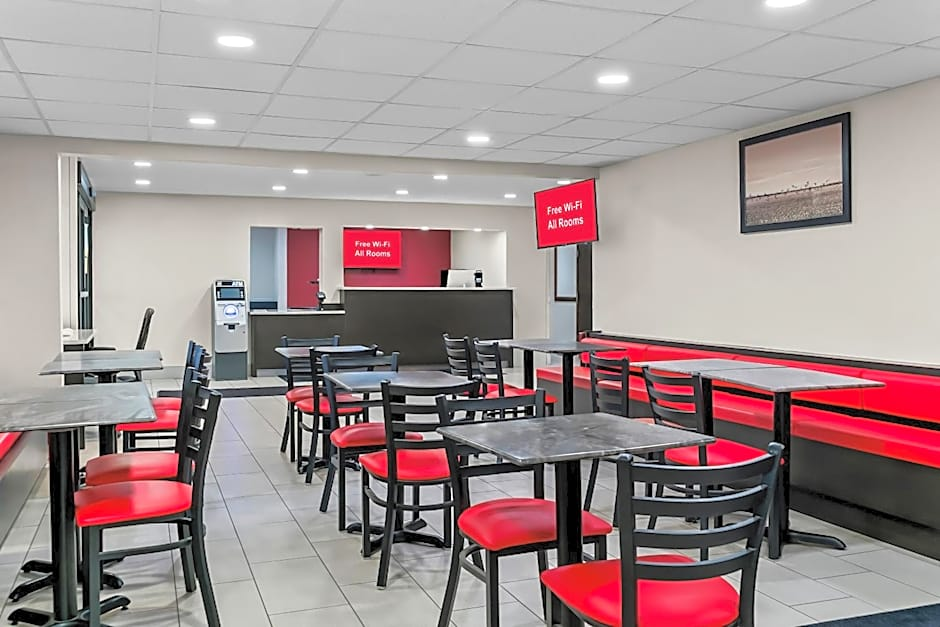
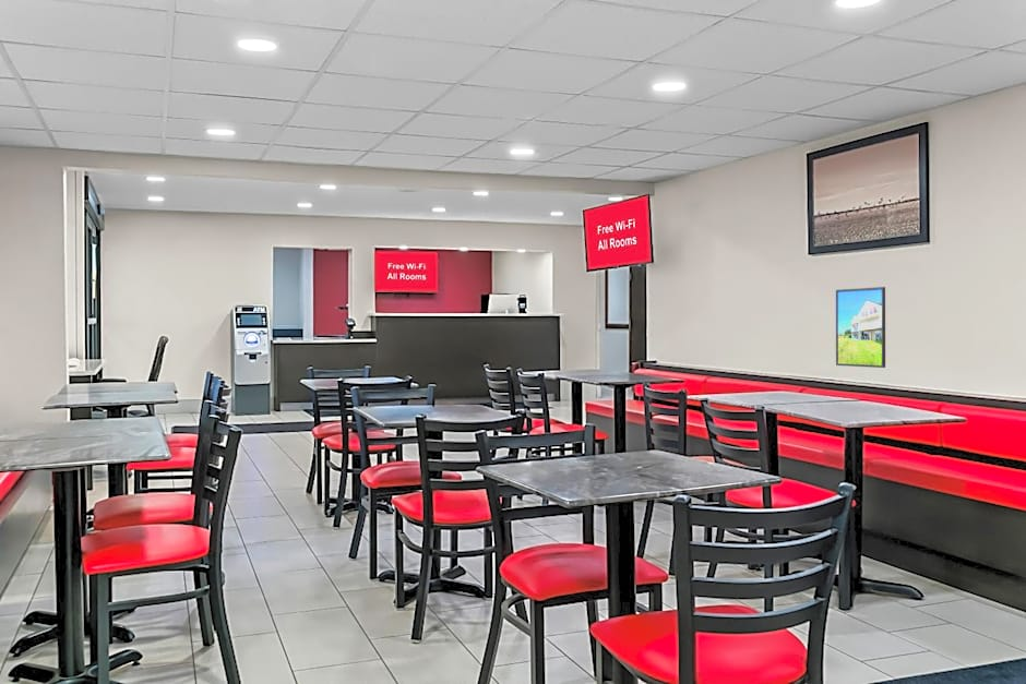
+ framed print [835,286,886,369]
